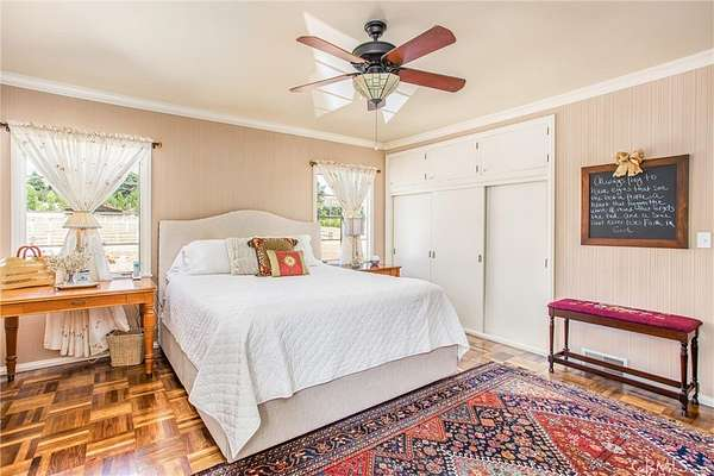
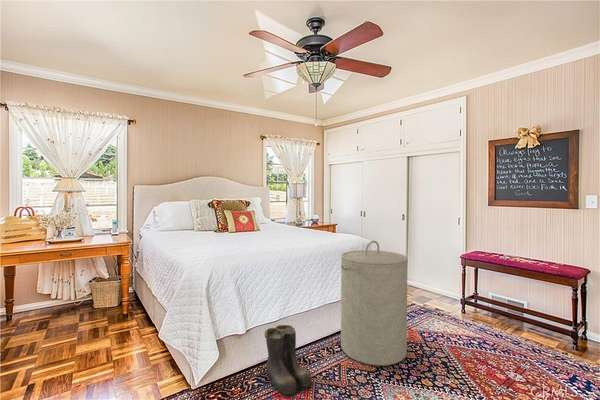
+ boots [264,324,316,399]
+ laundry hamper [340,240,409,367]
